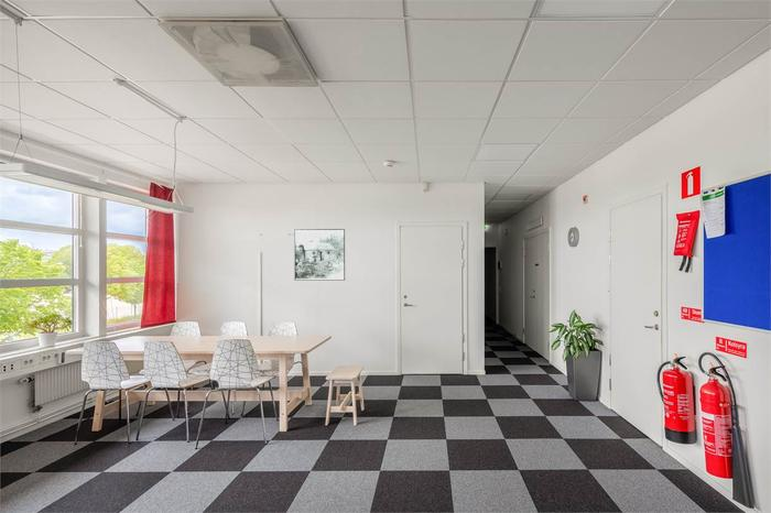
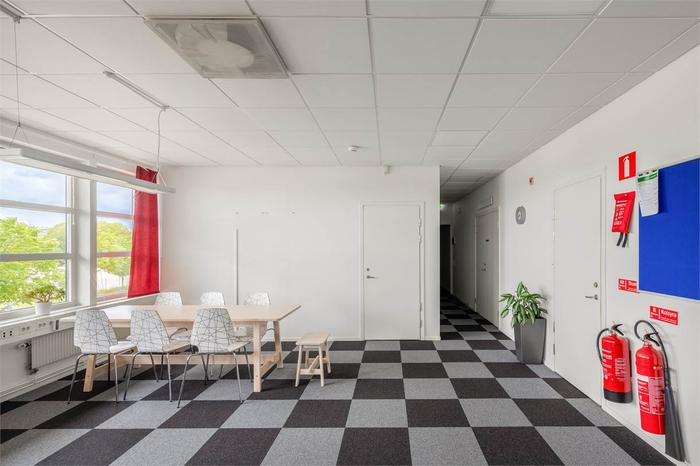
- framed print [293,228,346,282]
